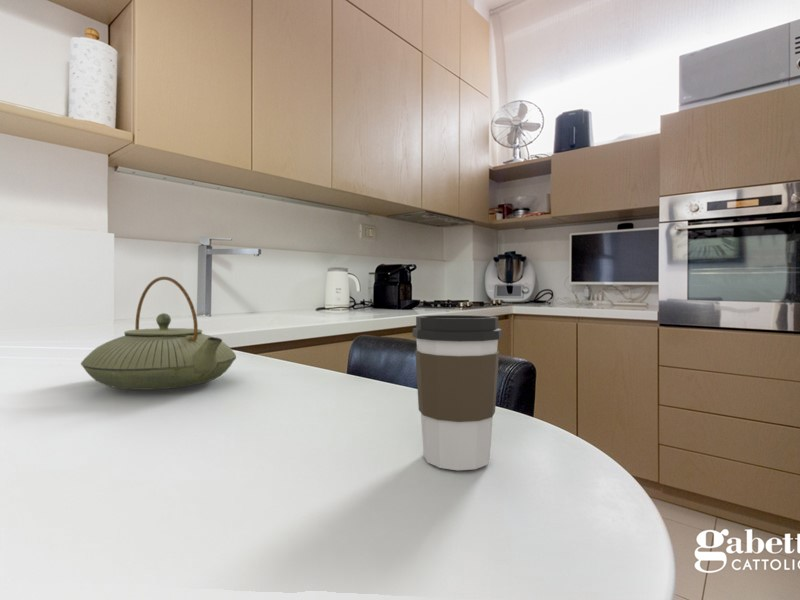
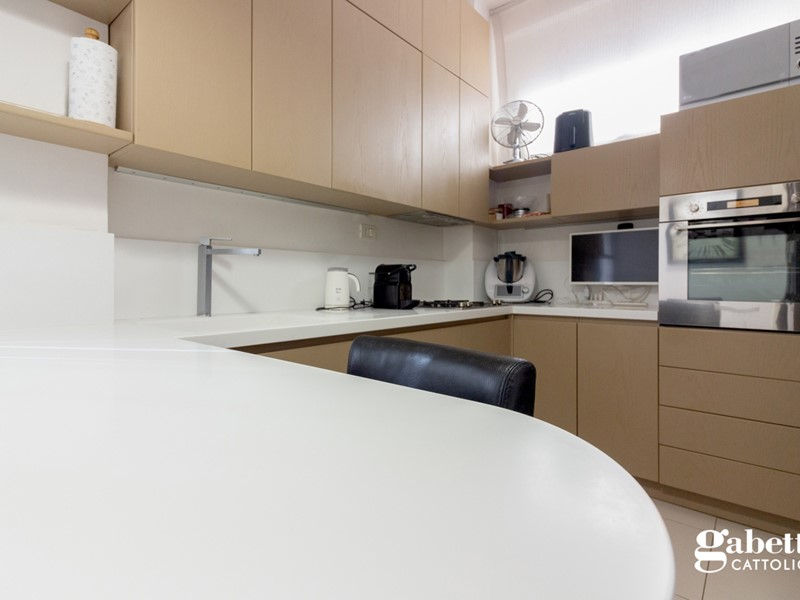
- teapot [80,276,237,391]
- coffee cup [411,314,503,471]
